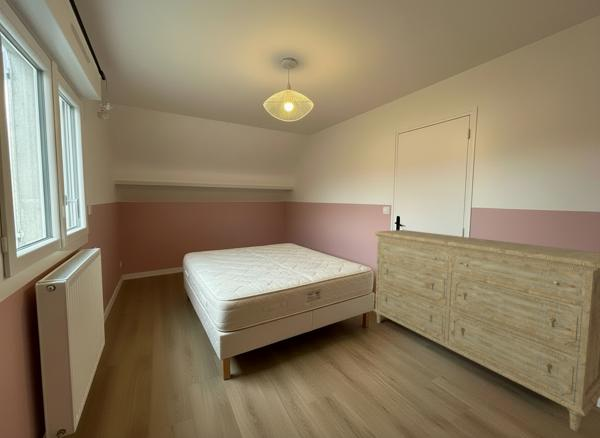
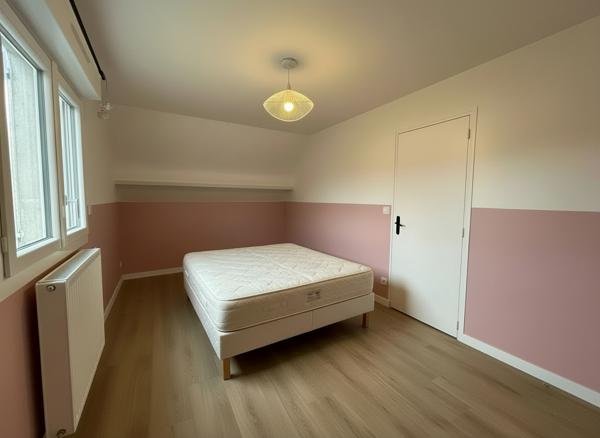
- dresser [372,229,600,433]
